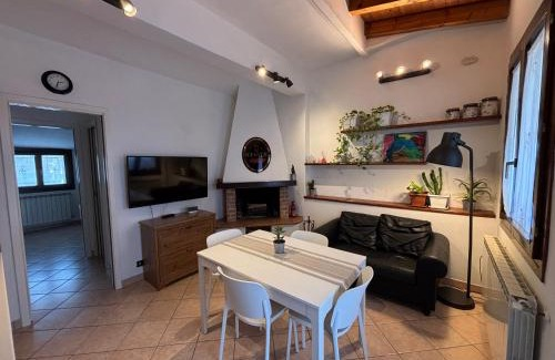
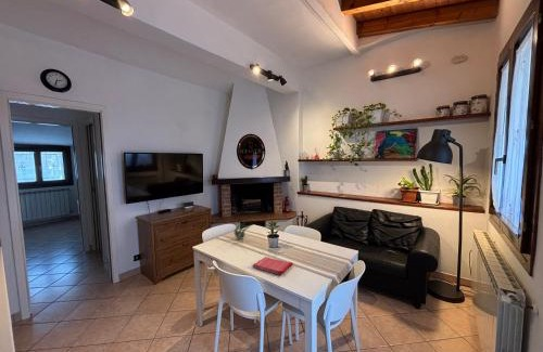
+ plant [233,220,253,240]
+ dish towel [252,256,294,276]
